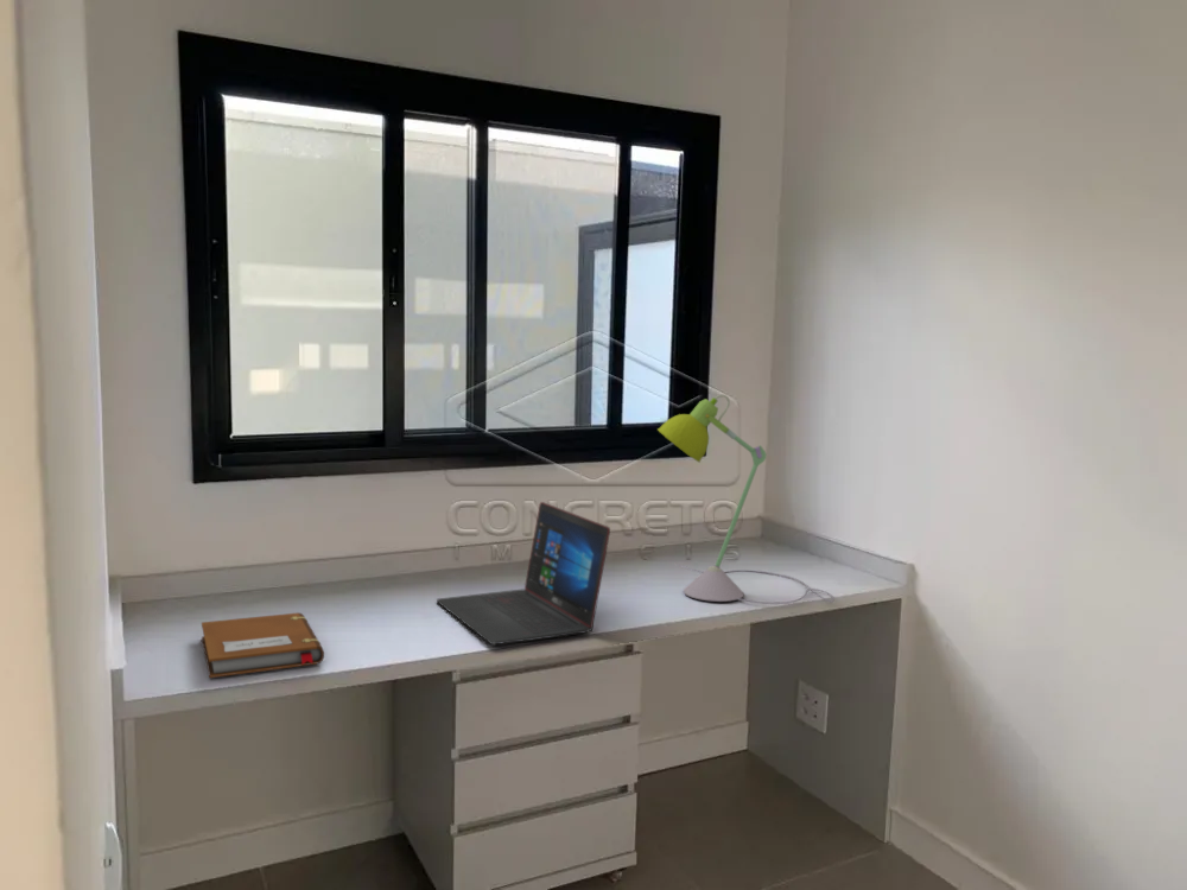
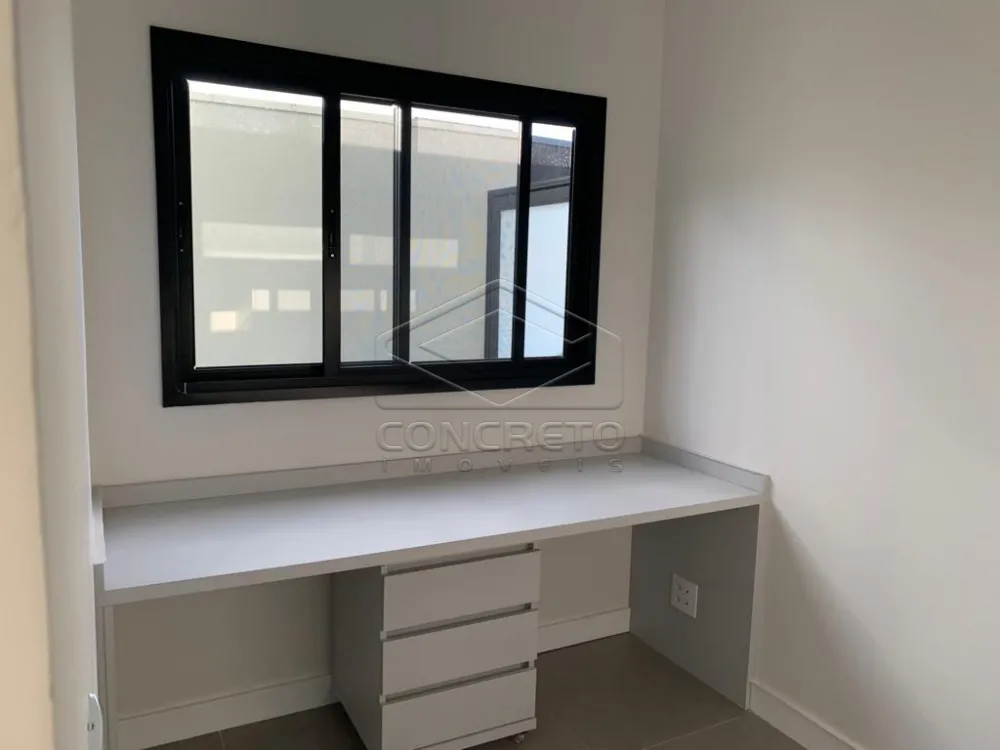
- laptop [436,501,611,646]
- desk lamp [656,394,836,605]
- notebook [201,611,325,679]
